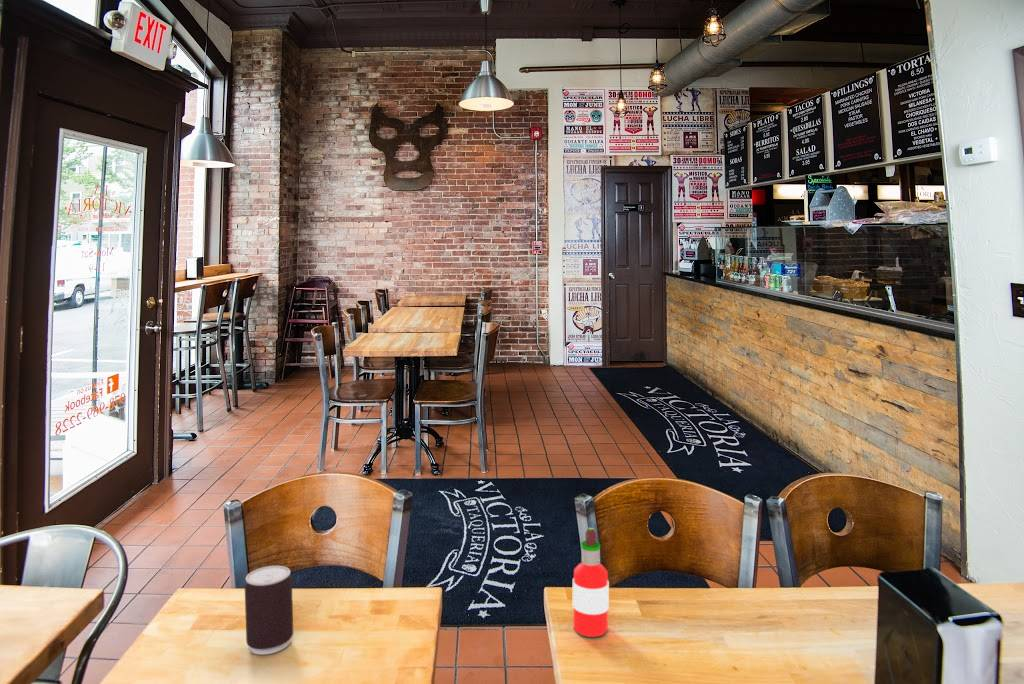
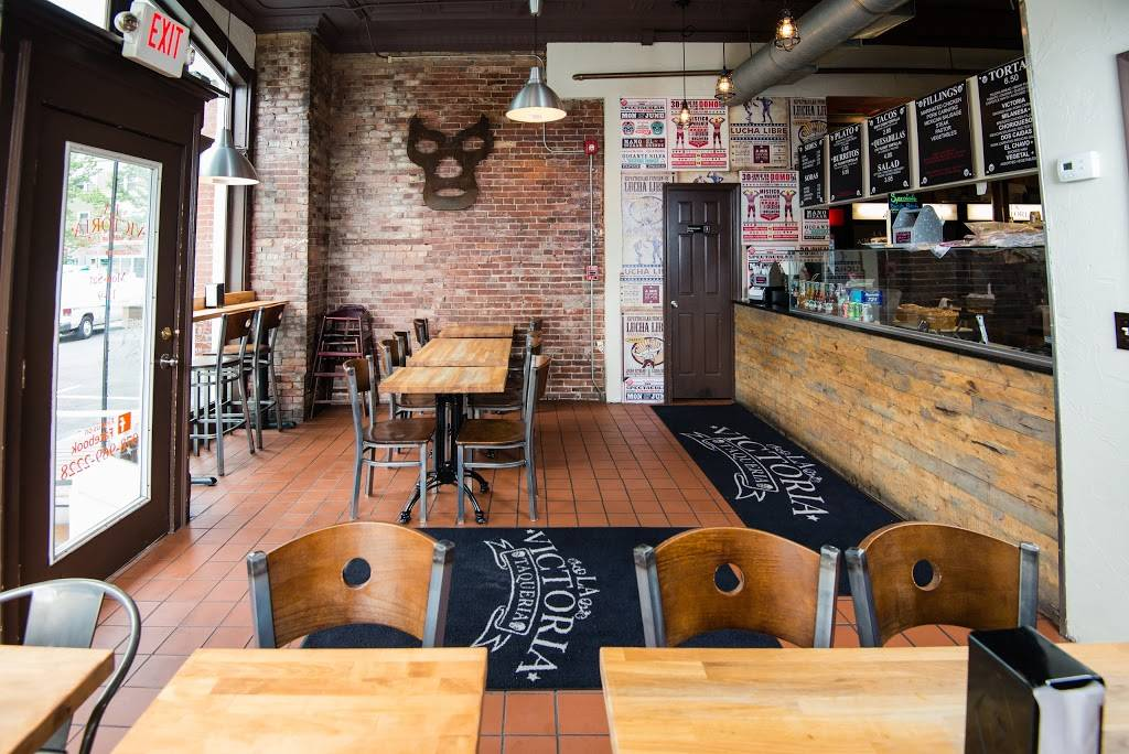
- hot sauce [572,527,610,638]
- beverage can [244,565,294,656]
